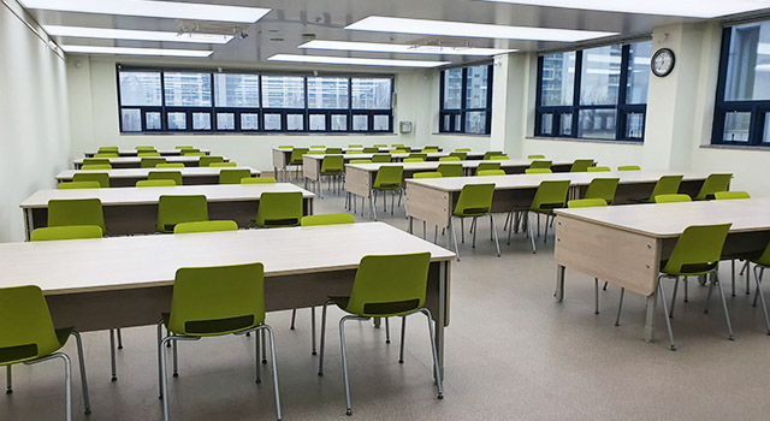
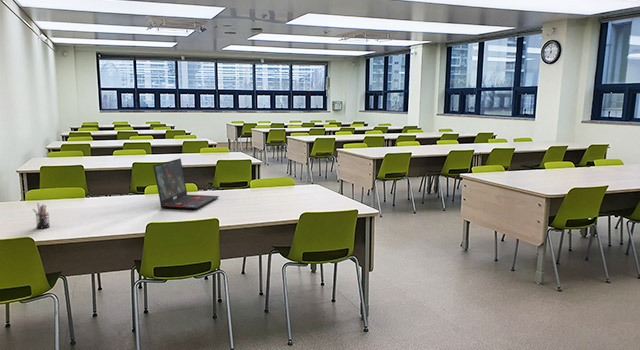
+ pen holder [32,202,51,230]
+ laptop [152,157,220,210]
